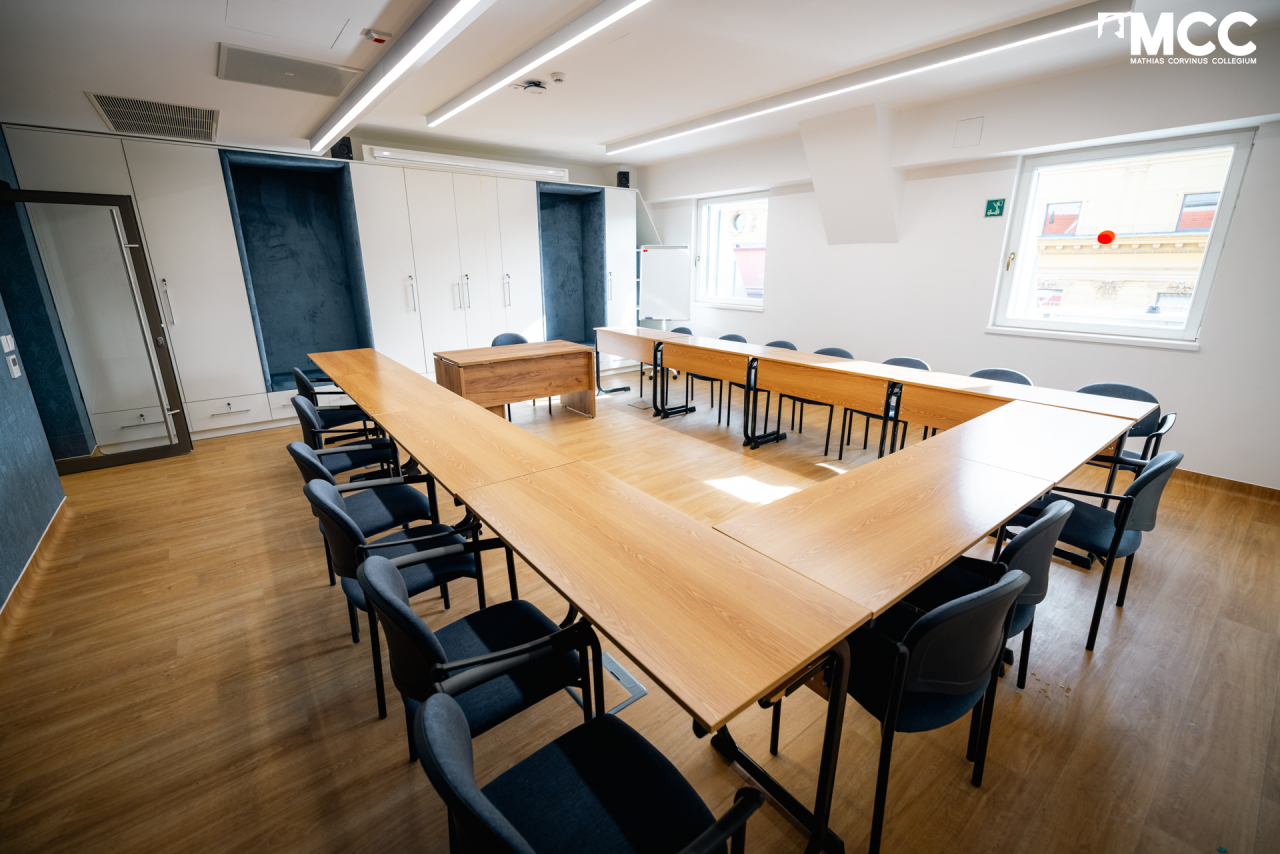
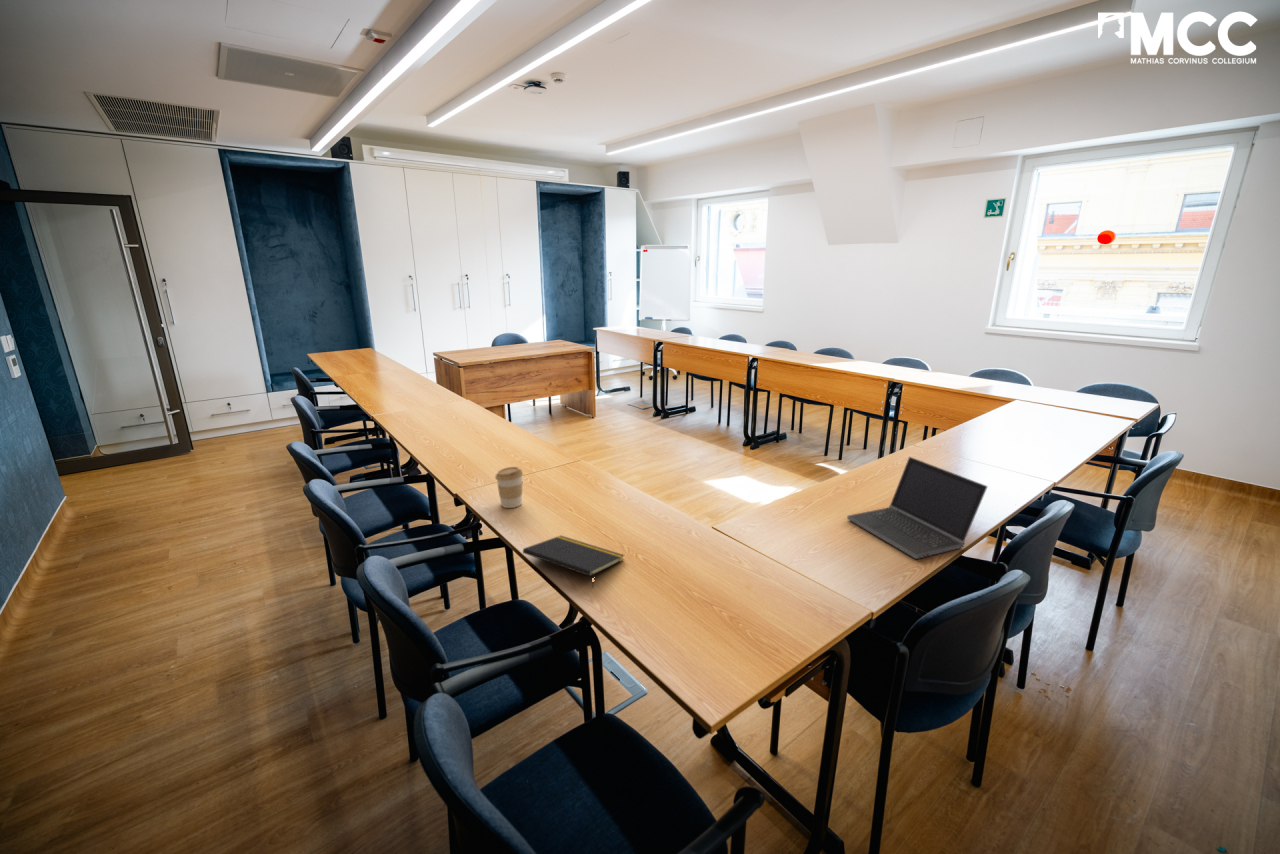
+ laptop computer [846,456,989,560]
+ coffee cup [494,466,524,509]
+ notepad [522,535,625,589]
